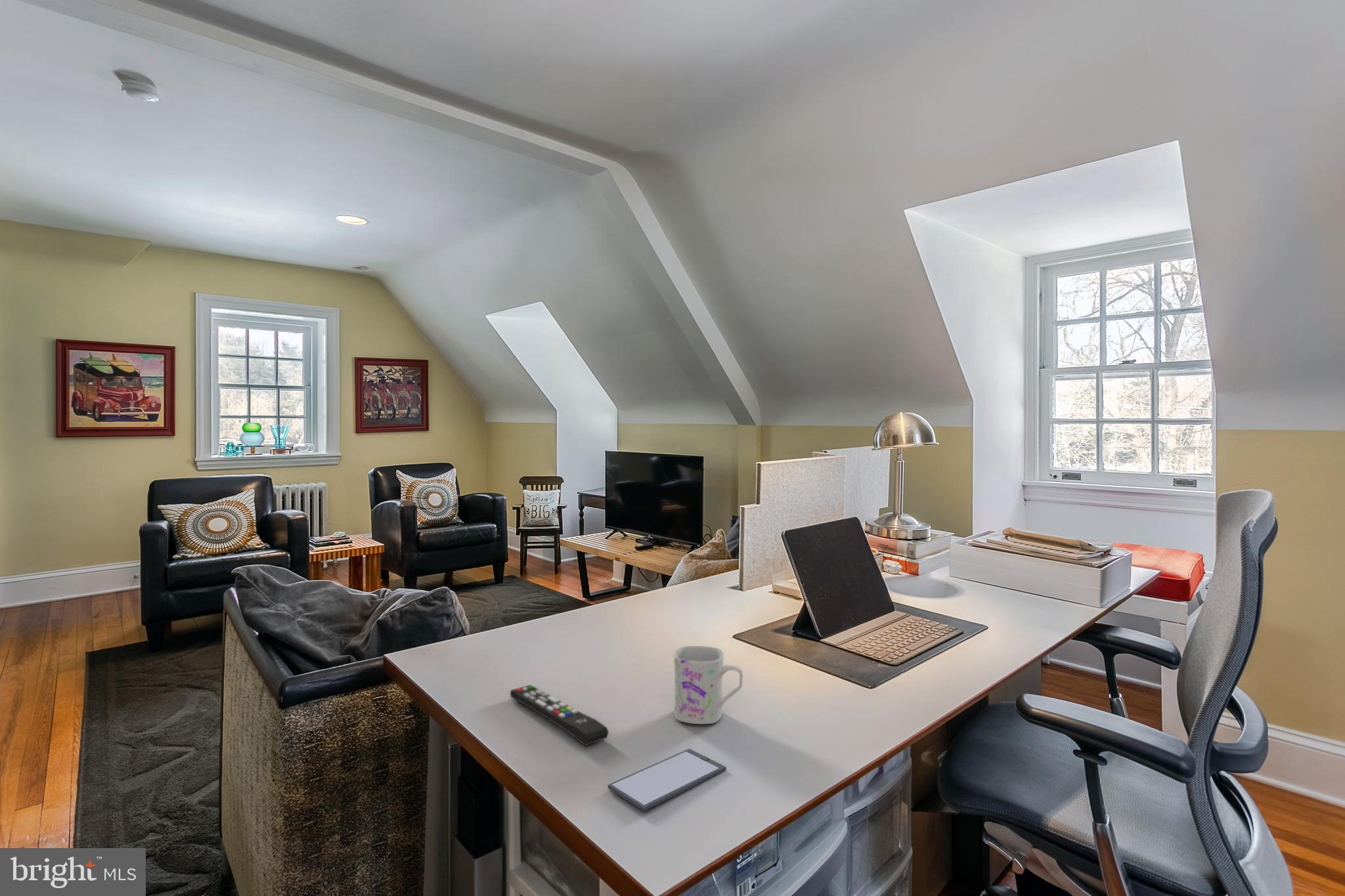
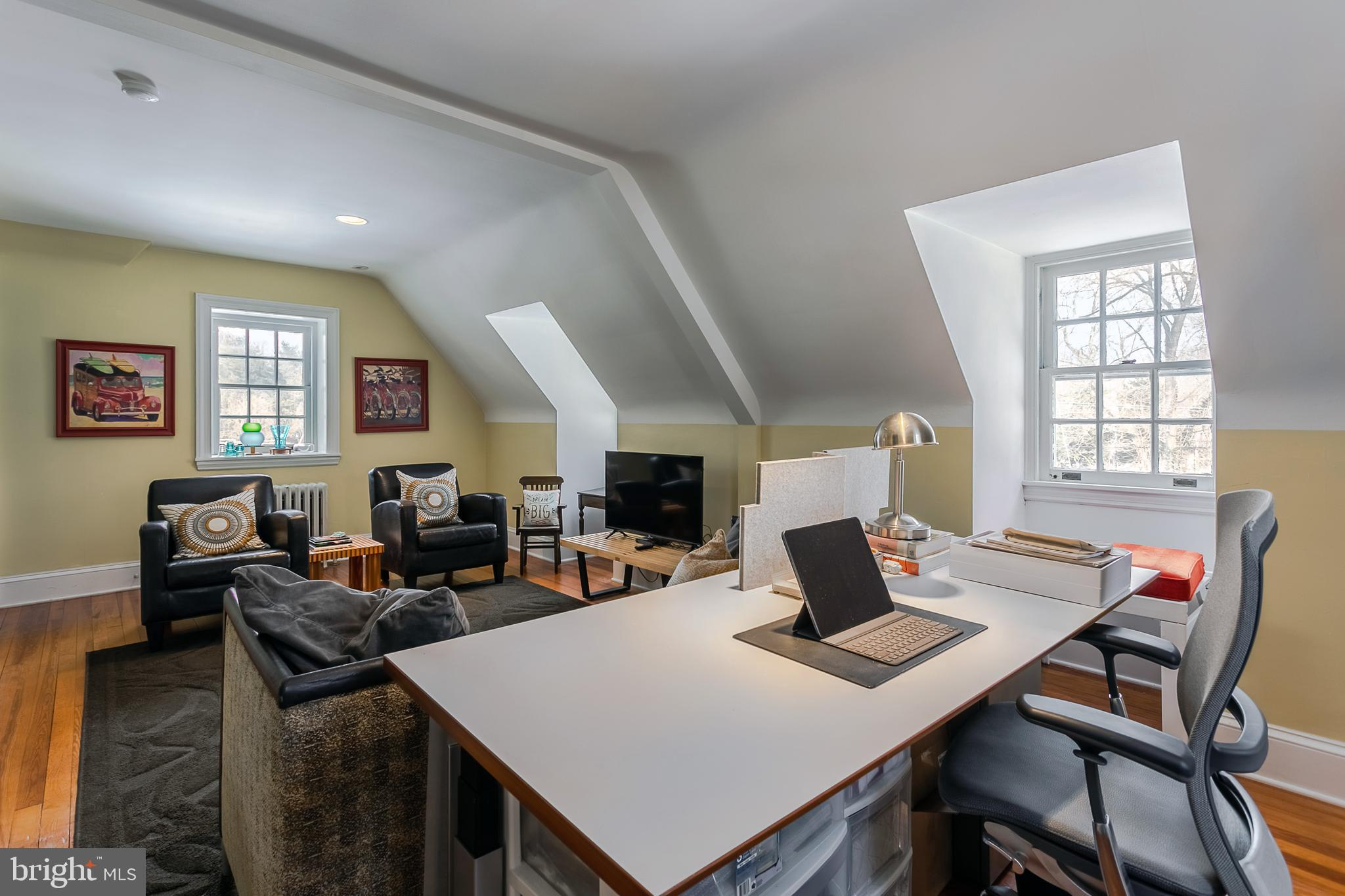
- remote control [510,684,609,746]
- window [607,748,727,811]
- mug [673,645,743,725]
